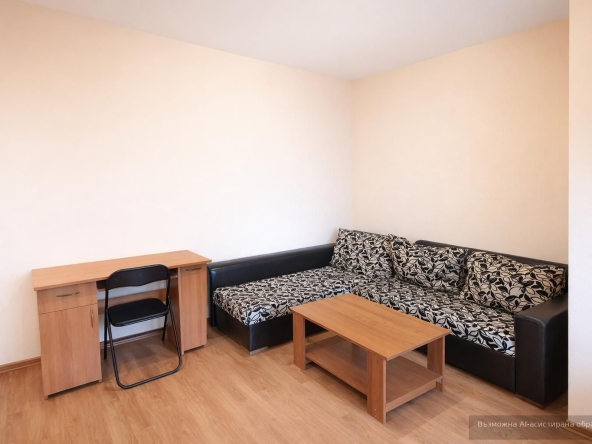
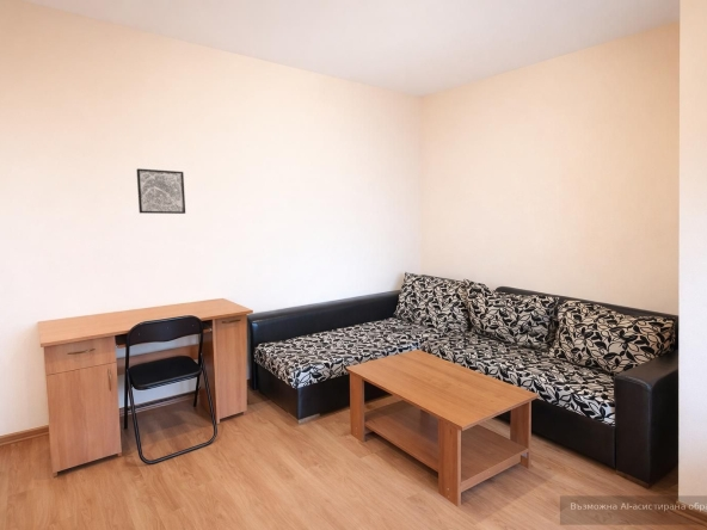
+ wall art [136,167,186,215]
